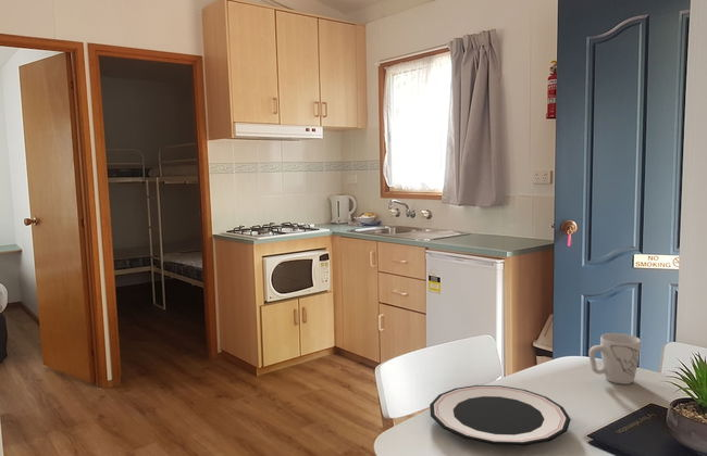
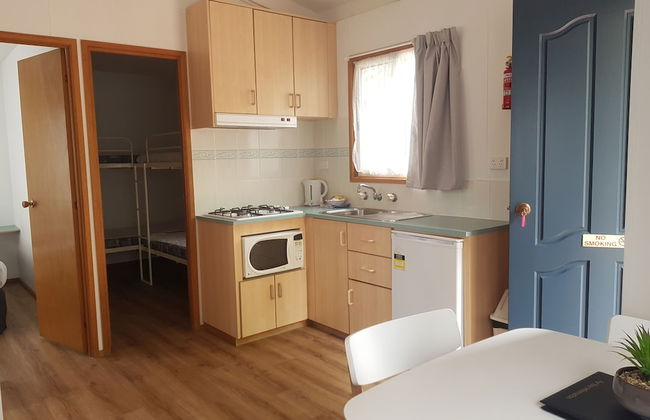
- mug [587,332,642,385]
- plate [429,384,572,446]
